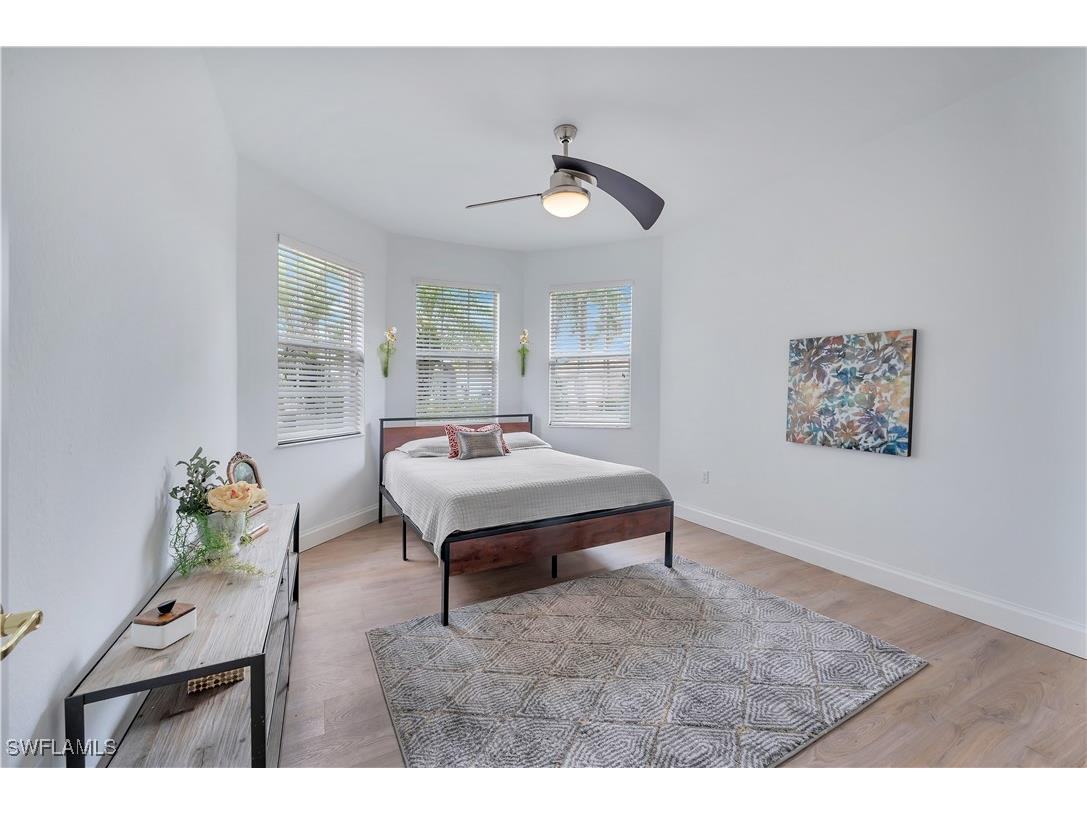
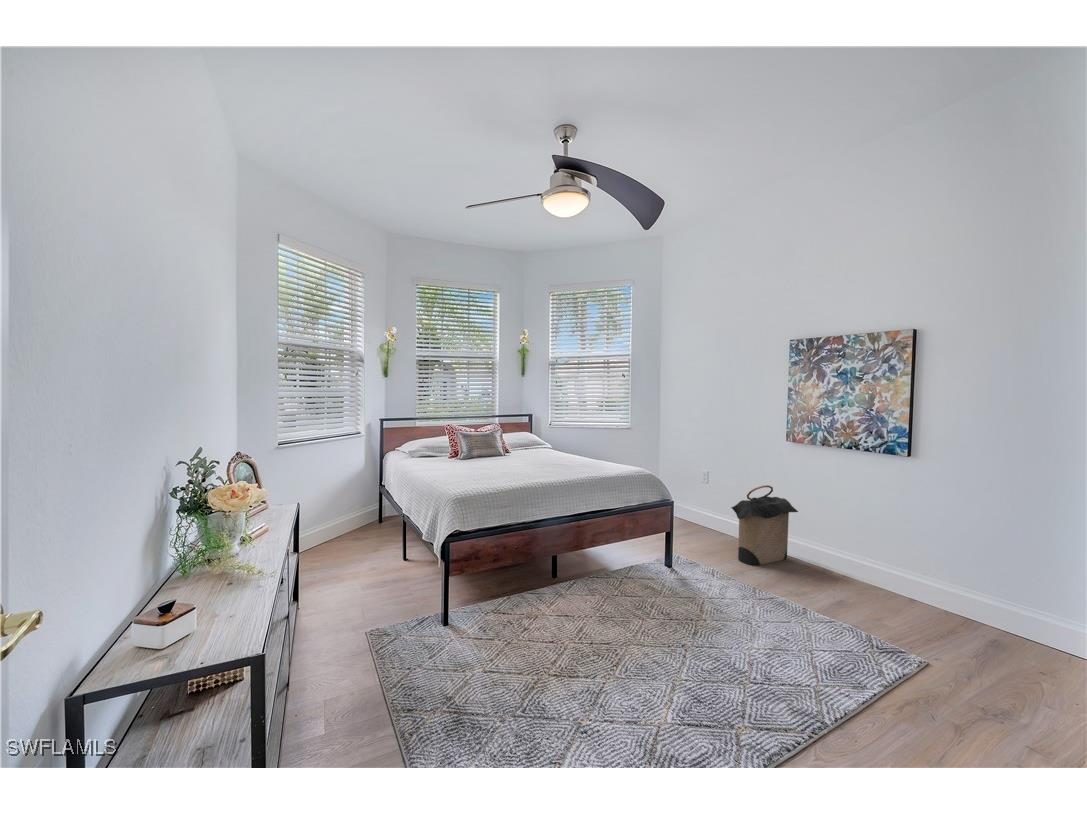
+ laundry hamper [730,484,799,566]
